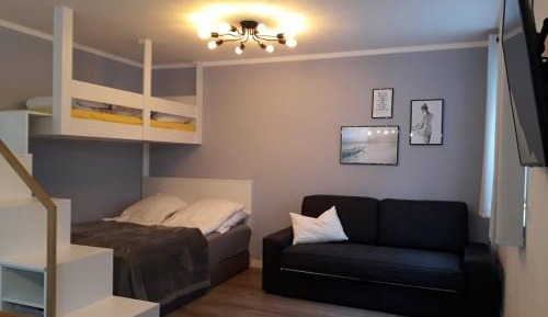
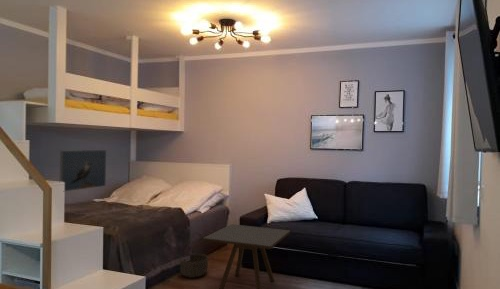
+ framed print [59,149,107,192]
+ basket [179,231,210,279]
+ side table [202,223,291,289]
